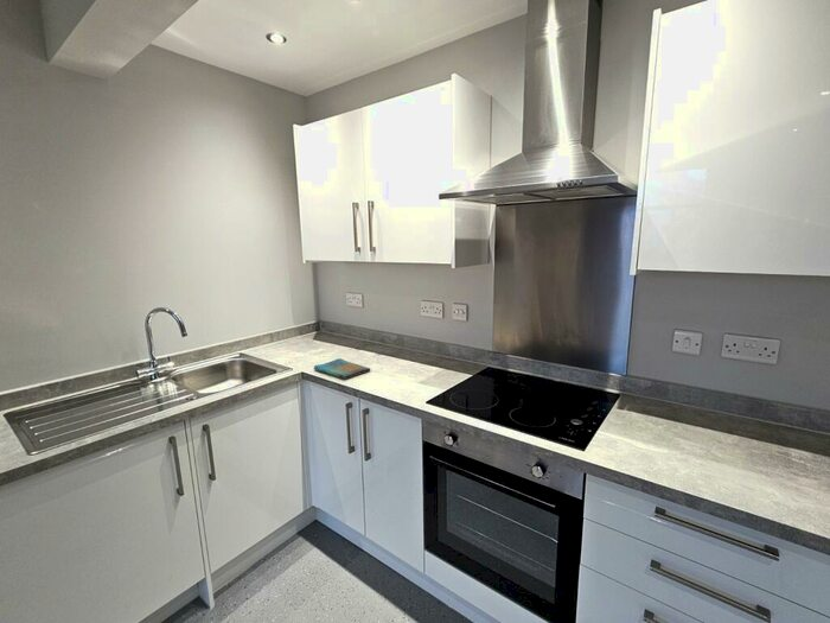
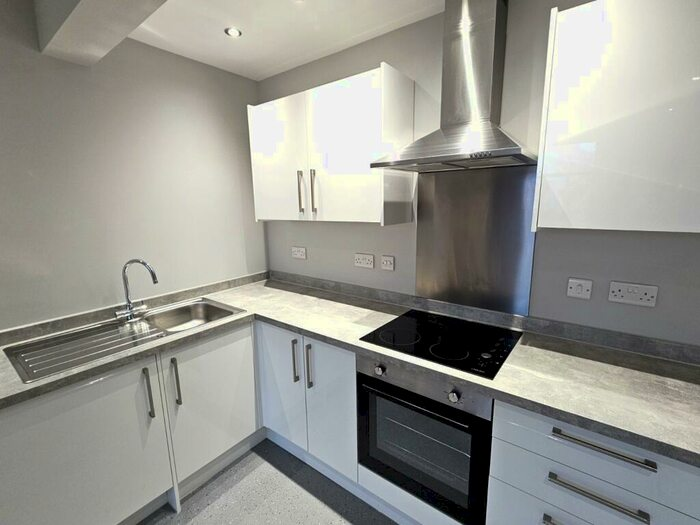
- dish towel [313,357,371,380]
